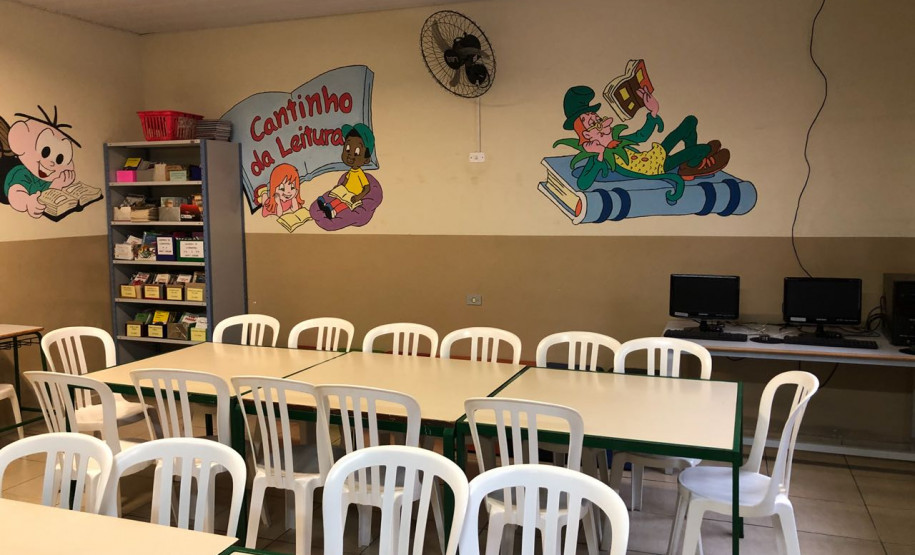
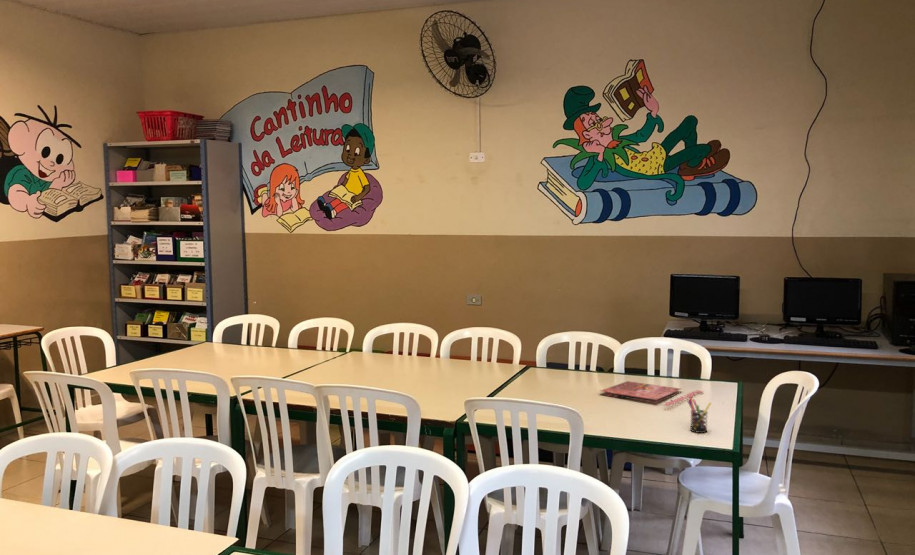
+ cover [600,380,705,407]
+ pen holder [687,397,712,434]
